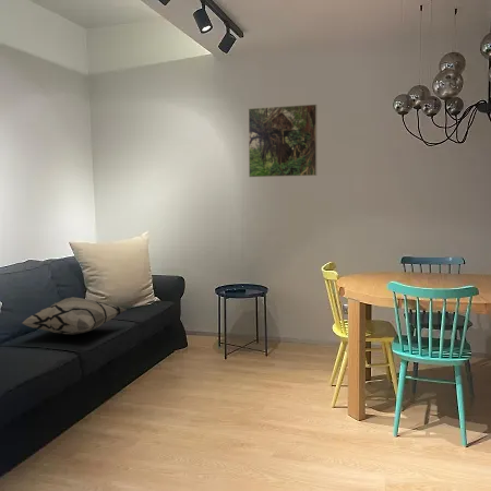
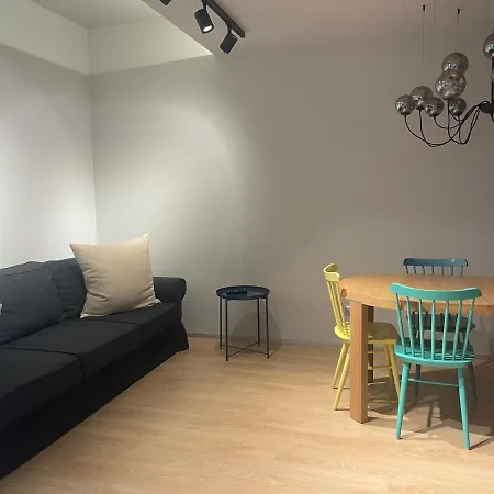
- decorative pillow [22,296,127,336]
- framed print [248,104,318,178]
